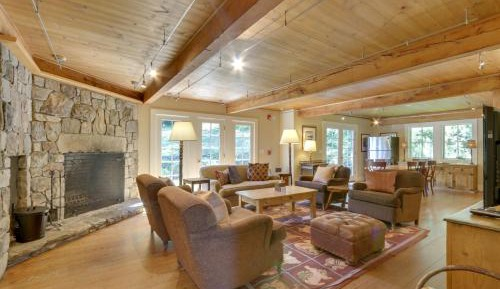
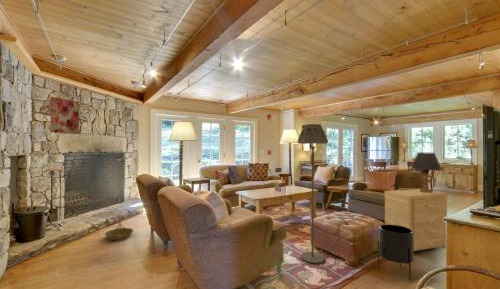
+ planter [377,224,415,281]
+ wall art [49,96,80,135]
+ table lamp [410,151,442,193]
+ side table [383,188,449,252]
+ floor lamp [297,123,329,264]
+ basket [104,214,134,241]
